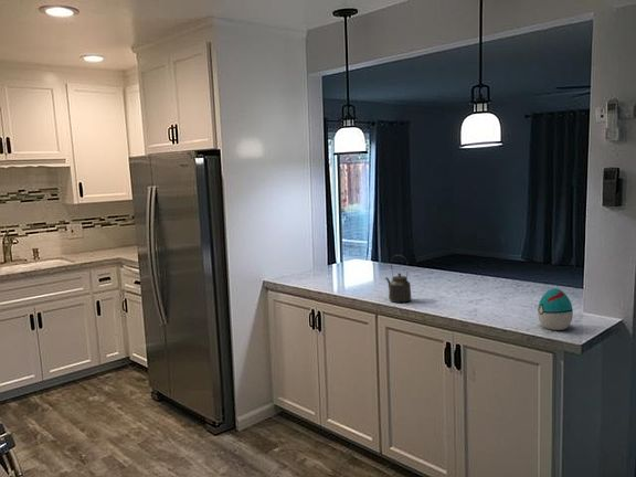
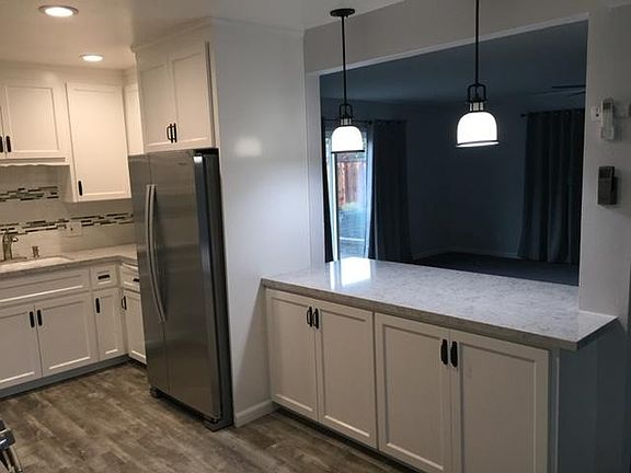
- decorative egg [537,287,574,331]
- kettle [384,254,412,304]
